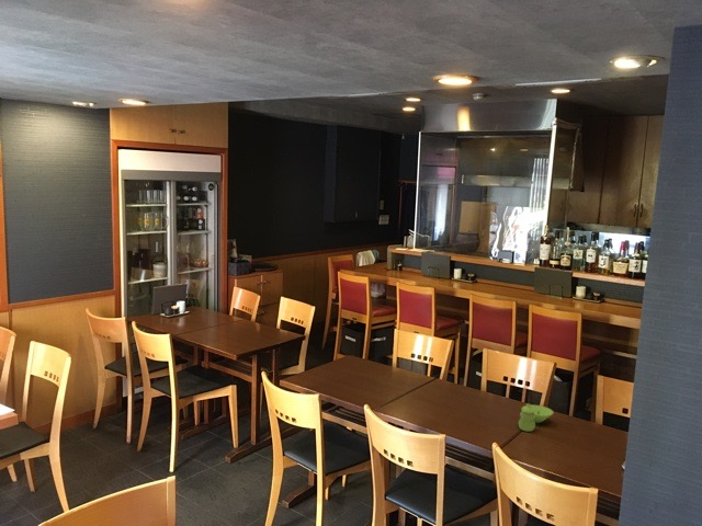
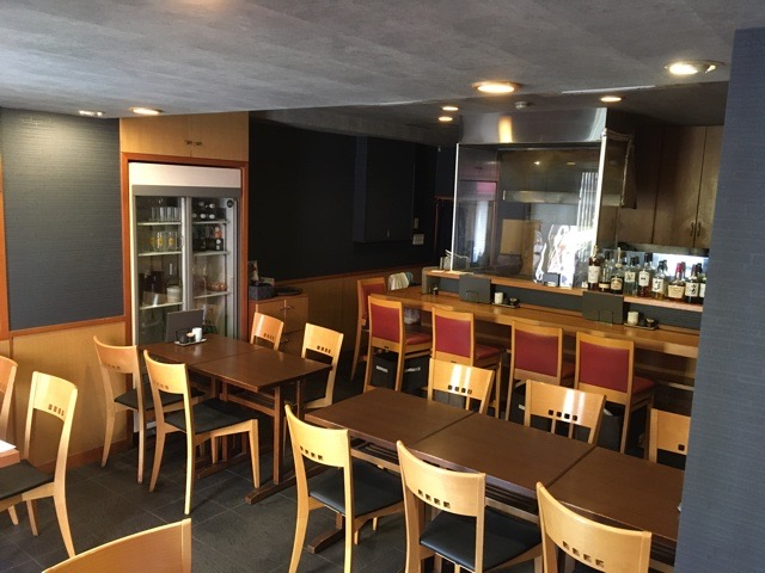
- condiment set [518,403,555,433]
